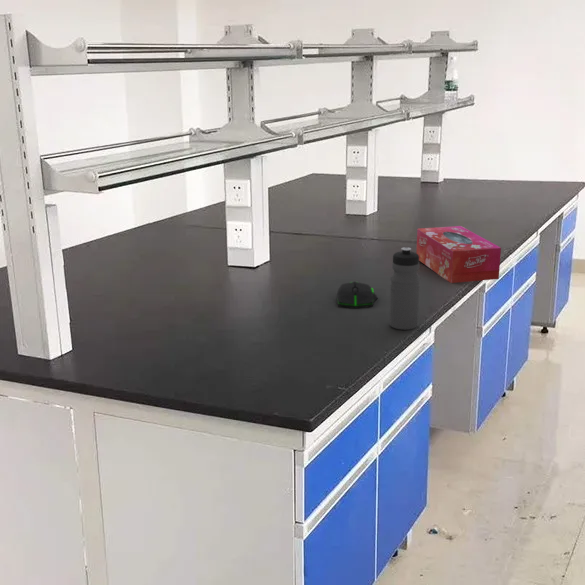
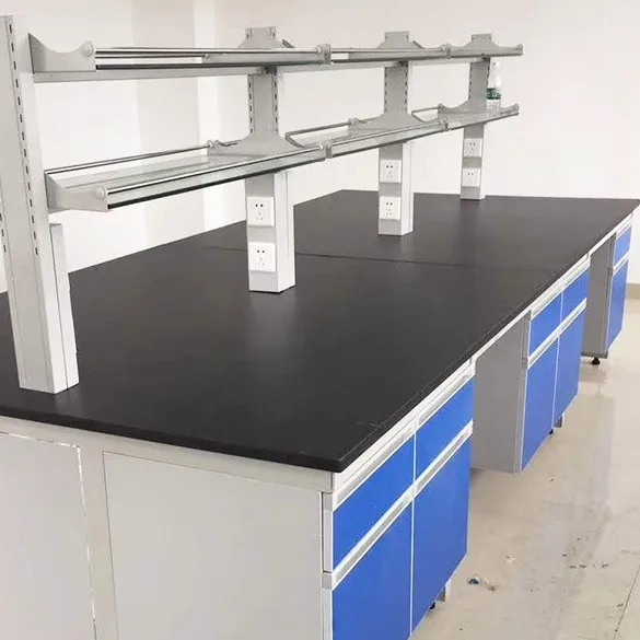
- computer mouse [336,281,379,309]
- water bottle [388,246,421,331]
- tissue box [416,225,502,284]
